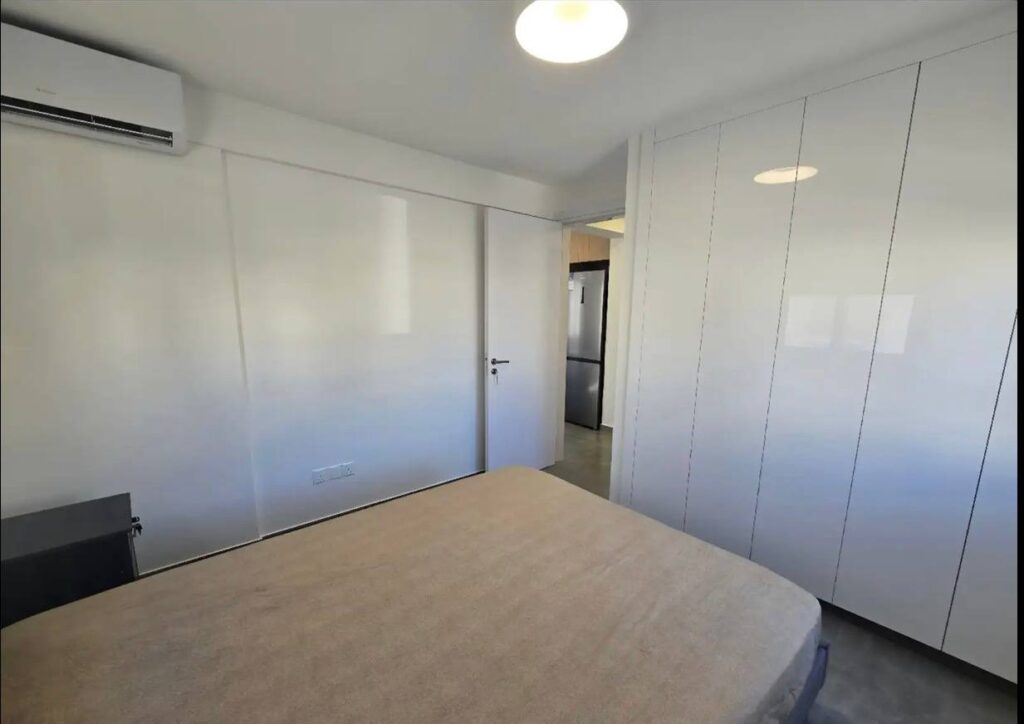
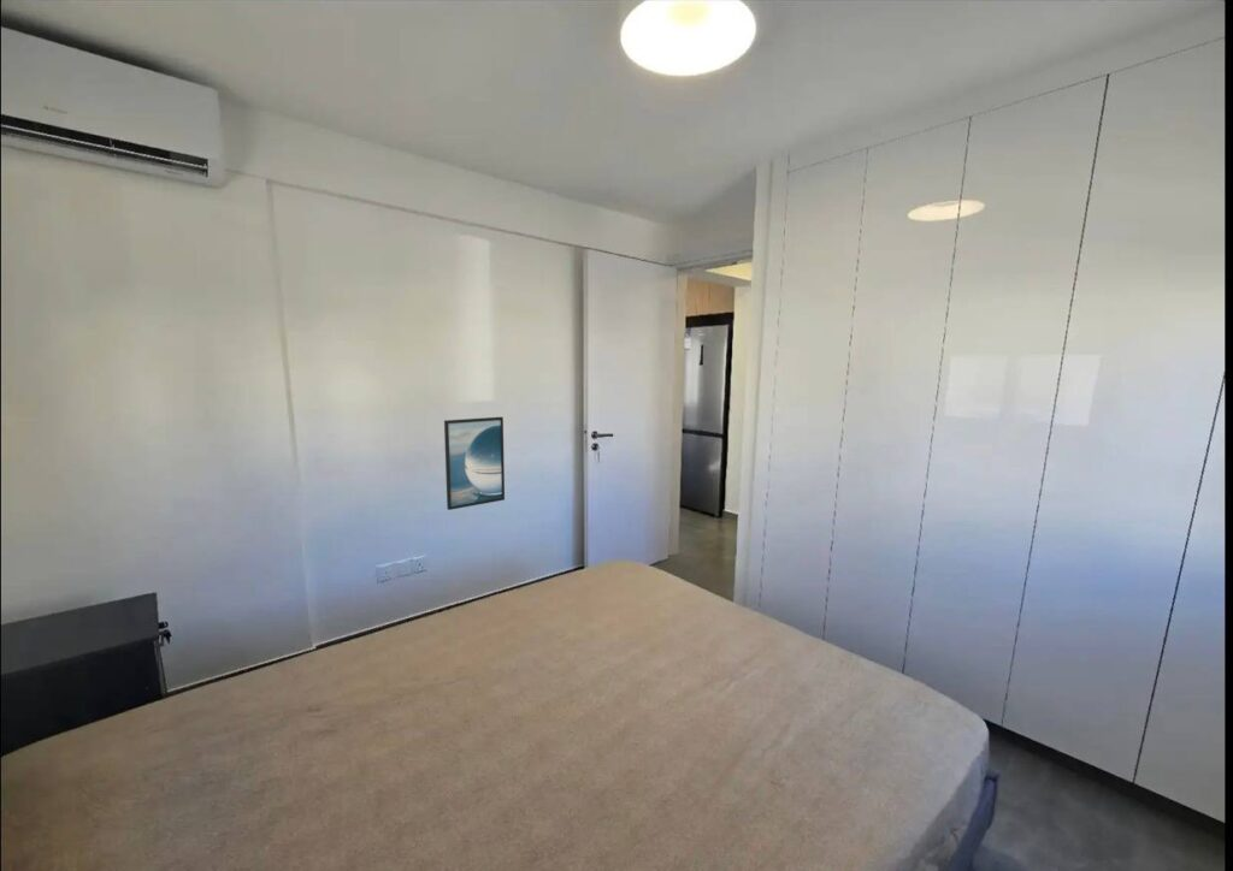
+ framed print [443,416,506,511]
